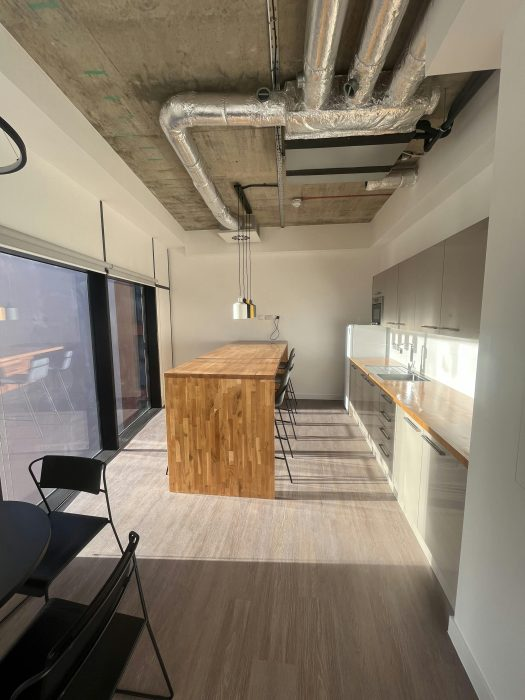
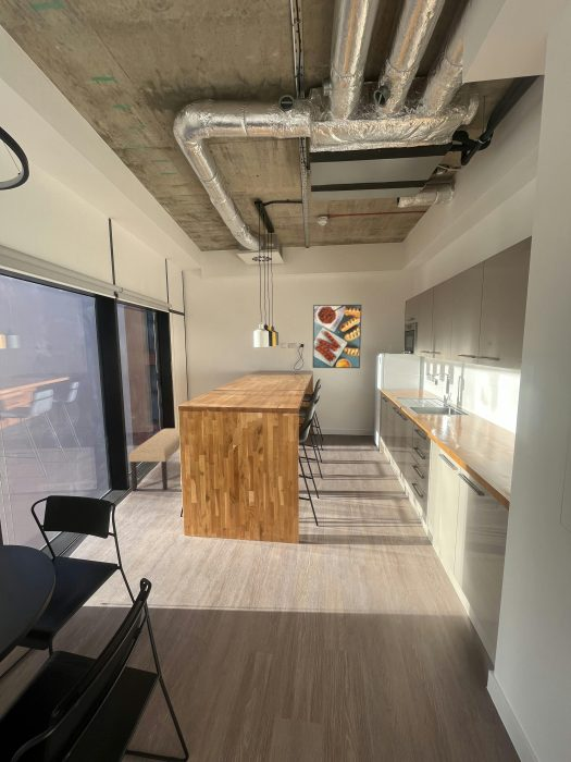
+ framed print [312,304,362,369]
+ bench [128,428,181,491]
